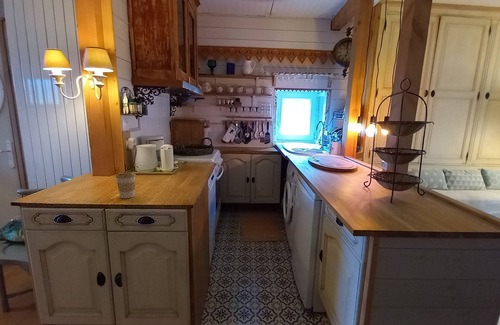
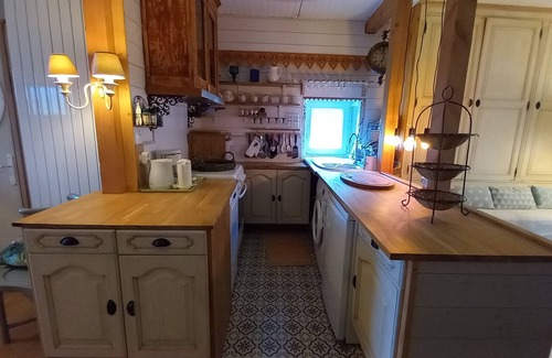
- coffee cup [115,171,137,199]
